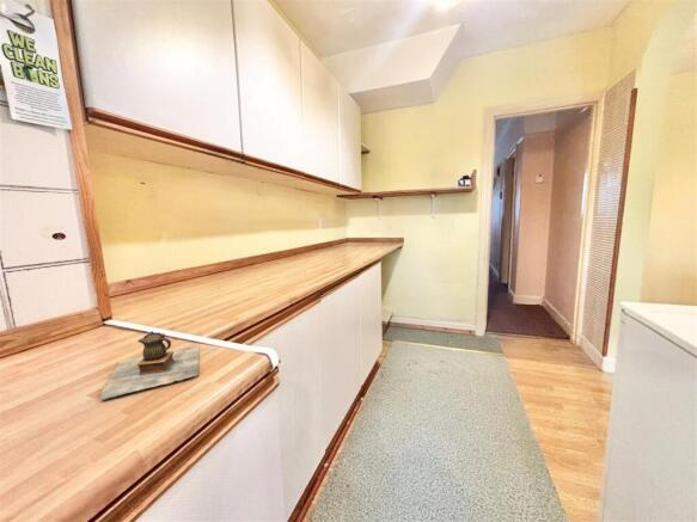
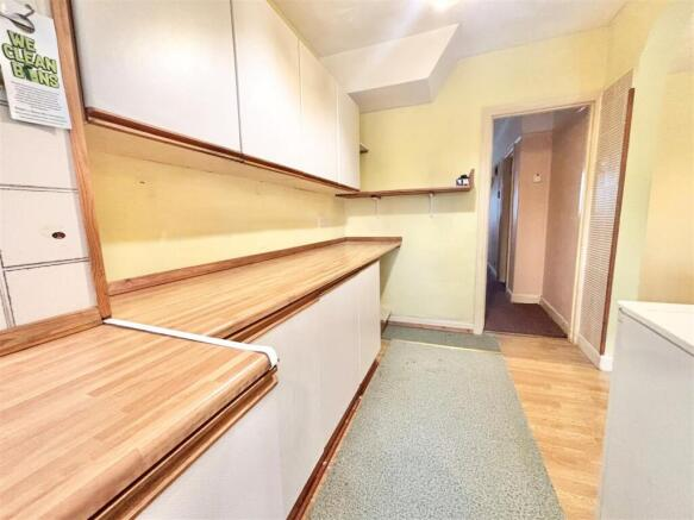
- teapot [99,330,200,401]
